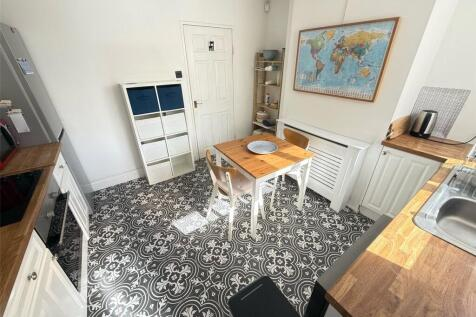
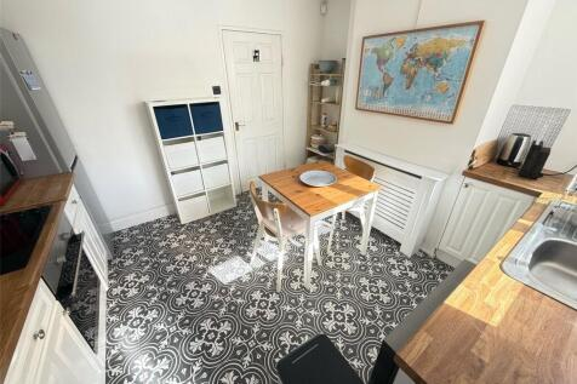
+ knife block [516,124,553,180]
